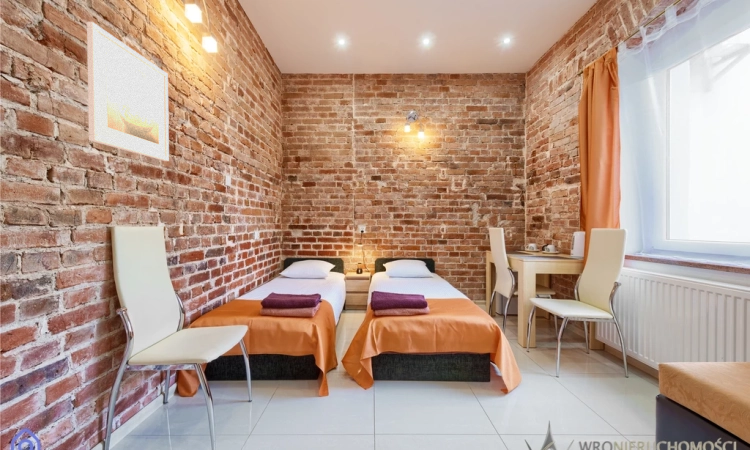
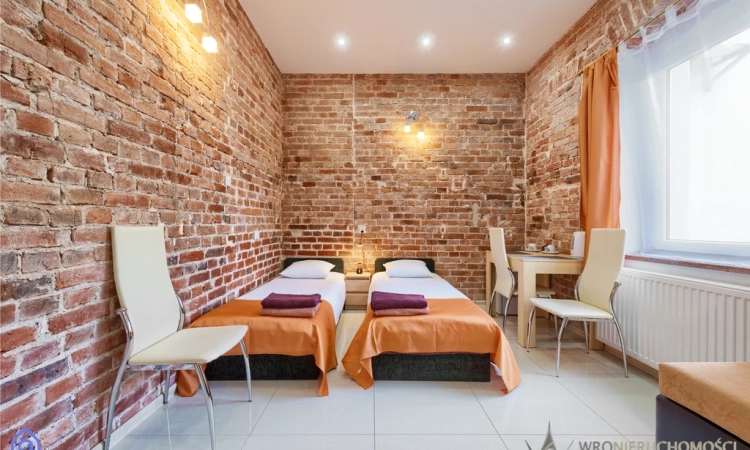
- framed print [86,21,170,162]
